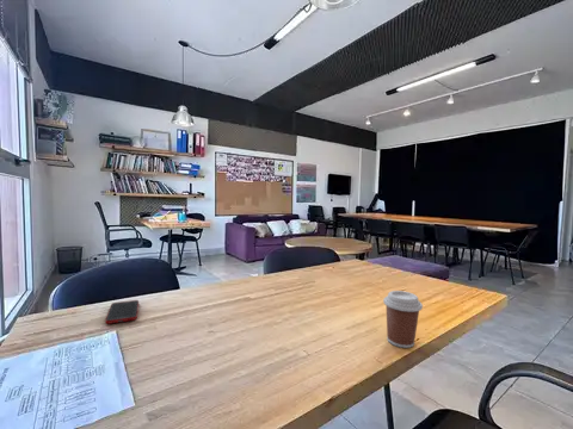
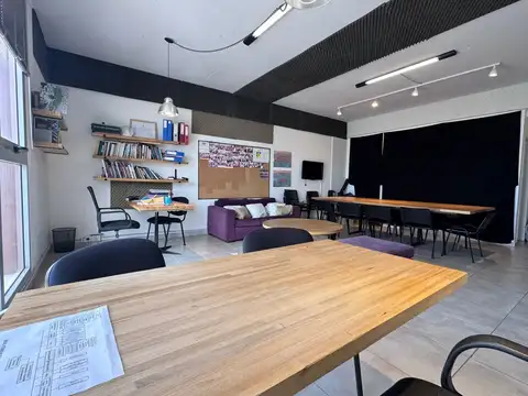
- coffee cup [382,290,424,349]
- cell phone [104,299,140,325]
